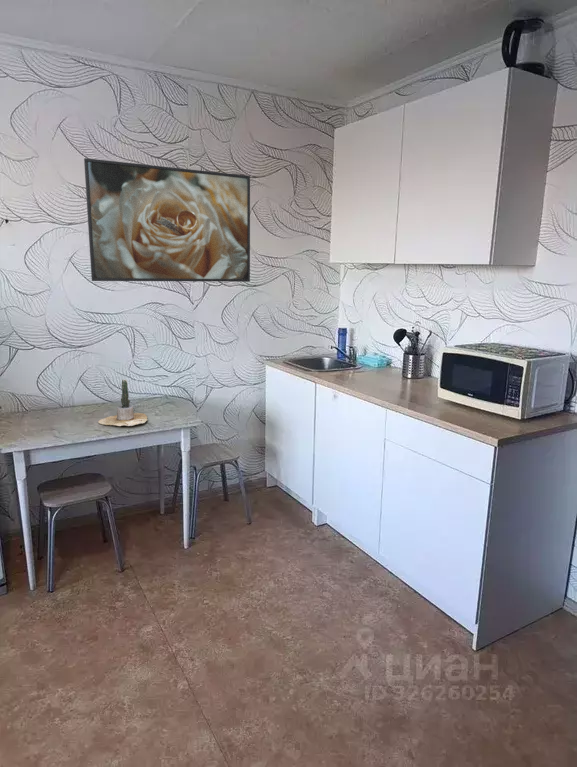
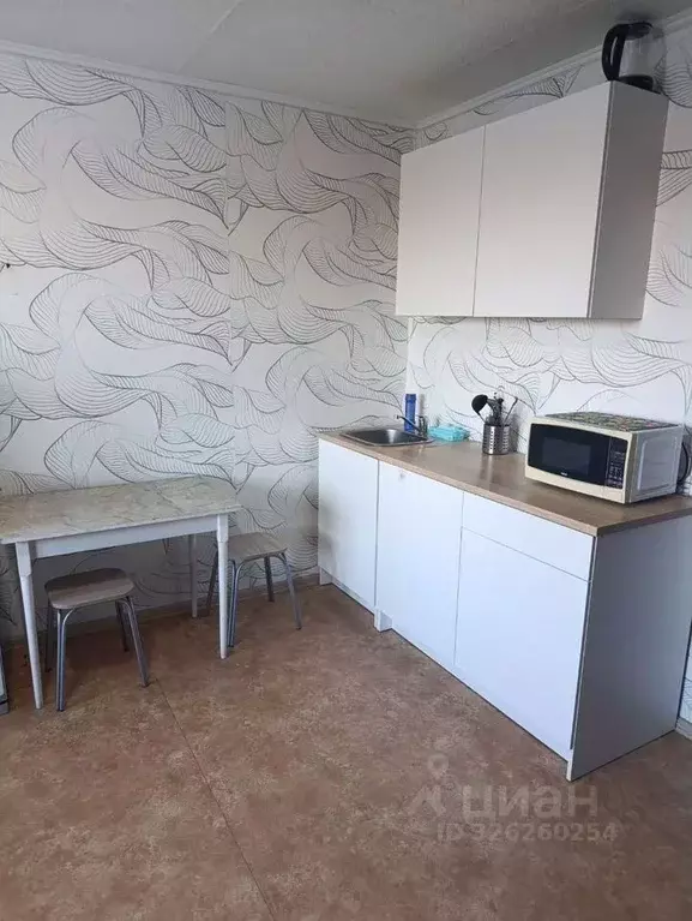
- potted cactus [97,379,149,427]
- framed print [83,157,251,283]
